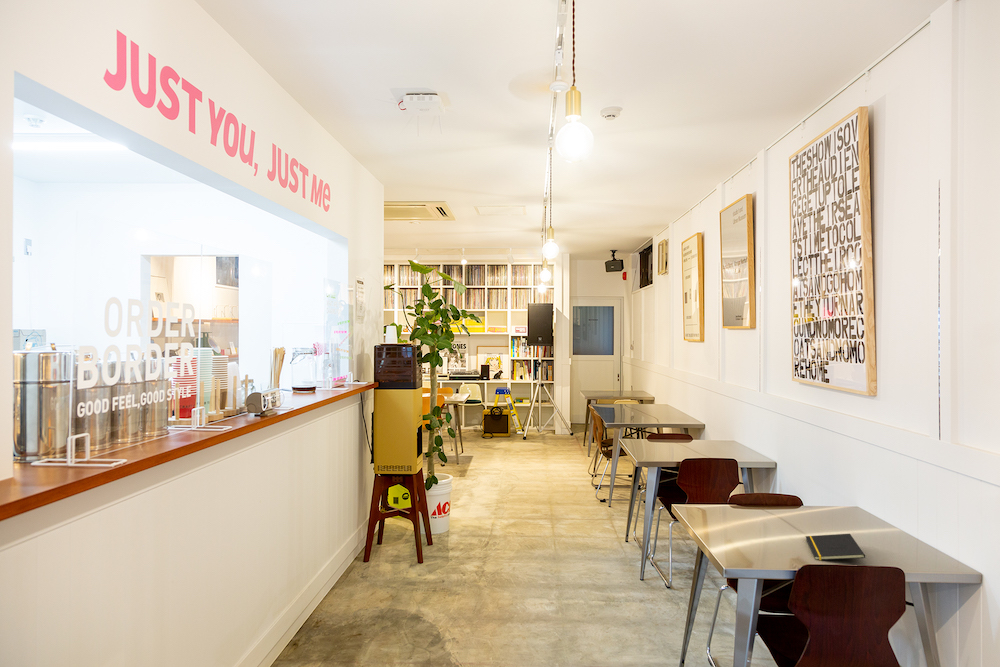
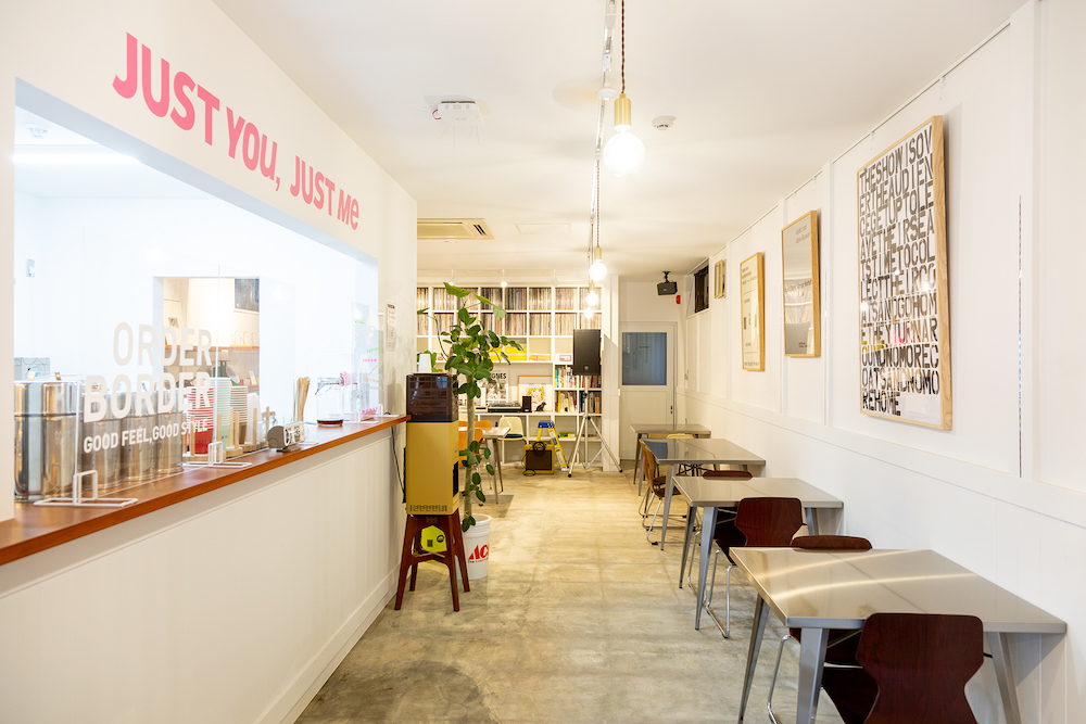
- notepad [805,533,866,561]
